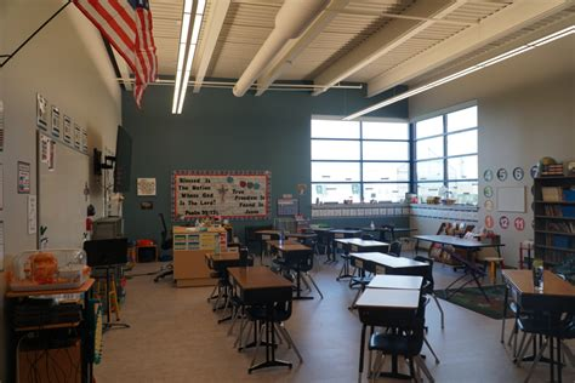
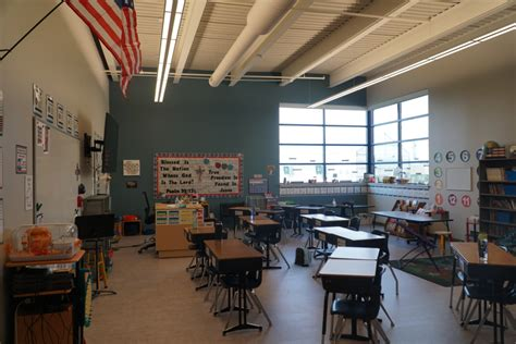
+ backpack [293,246,312,268]
